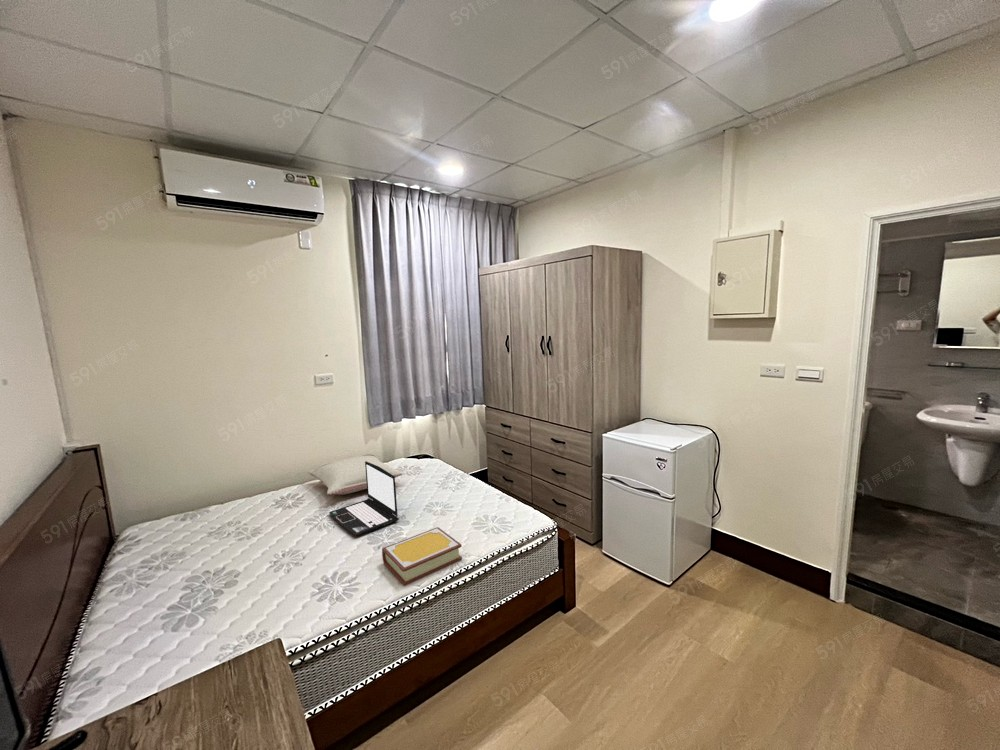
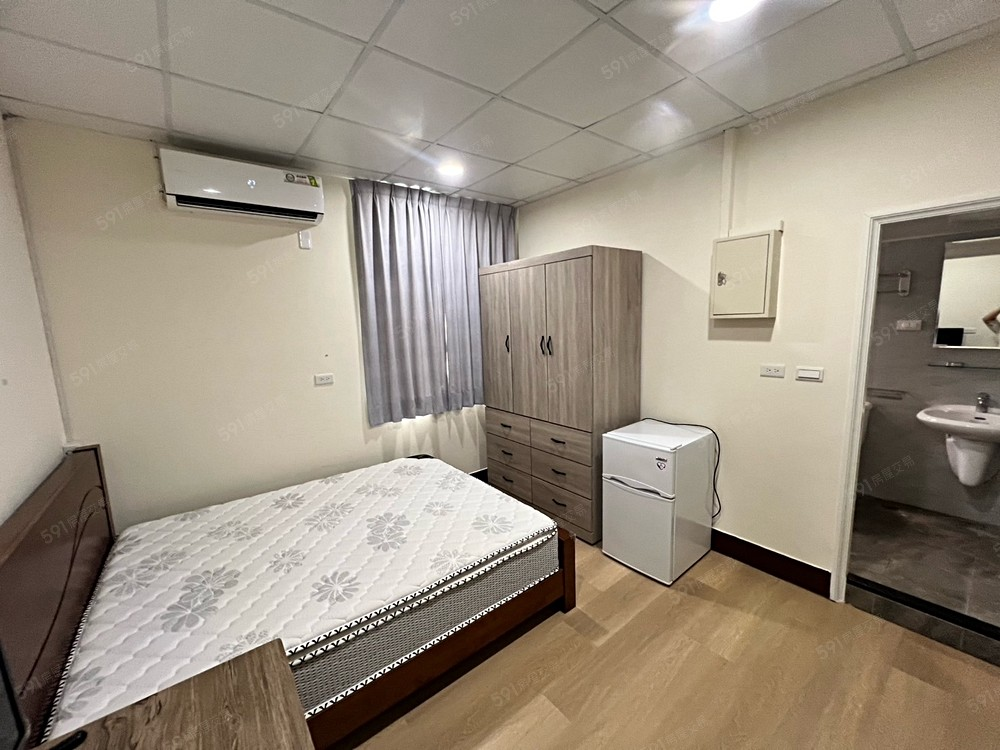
- book [381,526,463,587]
- laptop [328,461,400,537]
- pillow [307,453,404,496]
